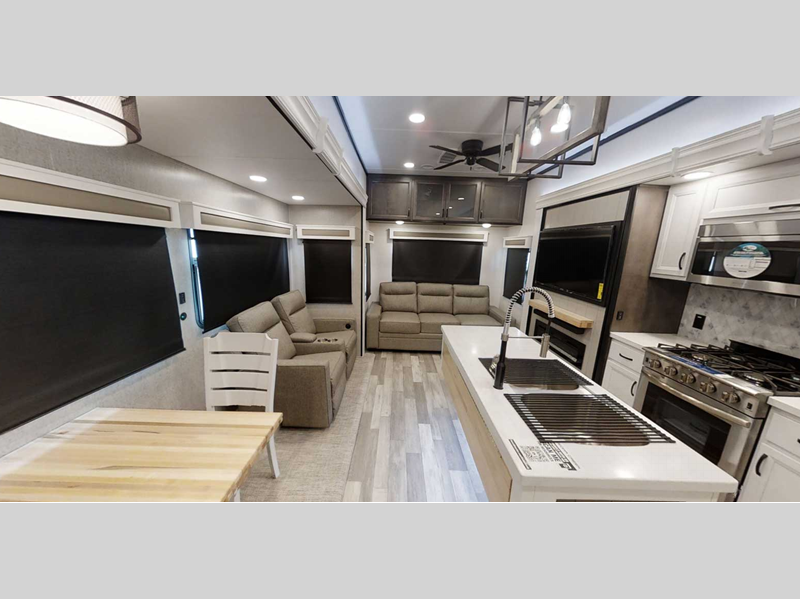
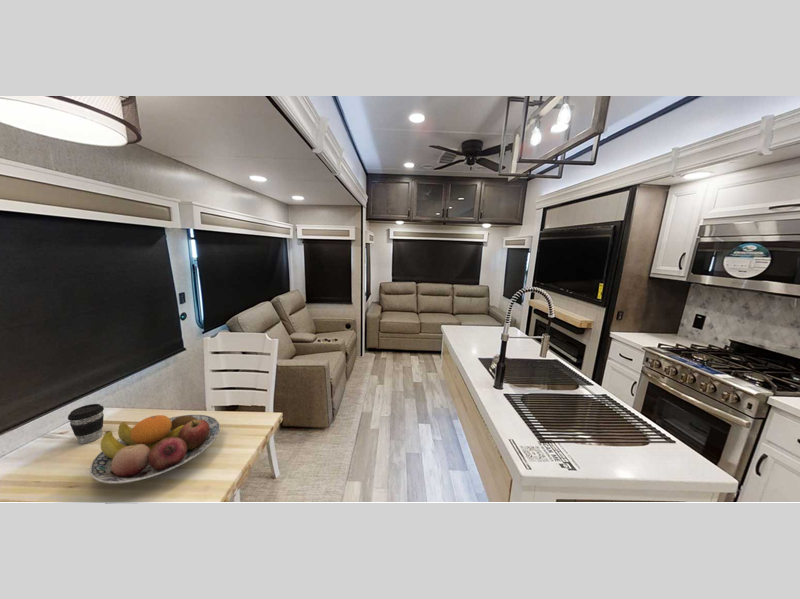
+ fruit bowl [89,414,221,485]
+ coffee cup [67,403,105,445]
